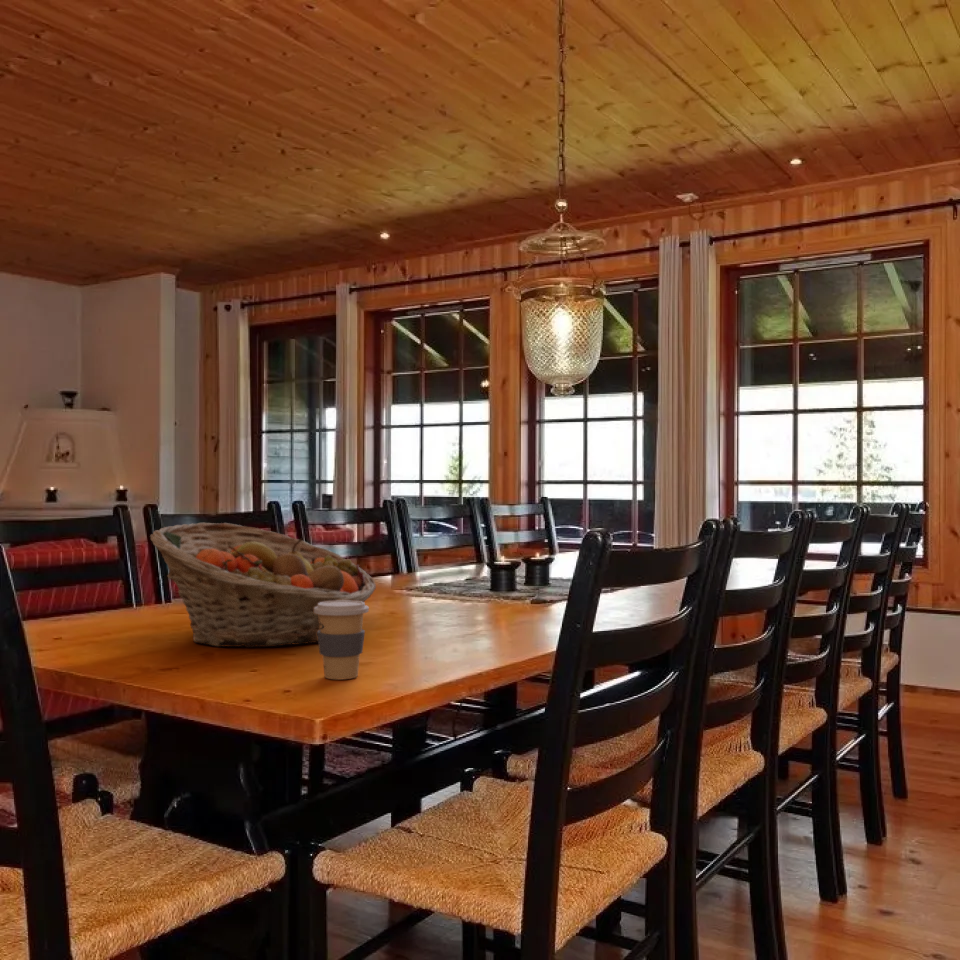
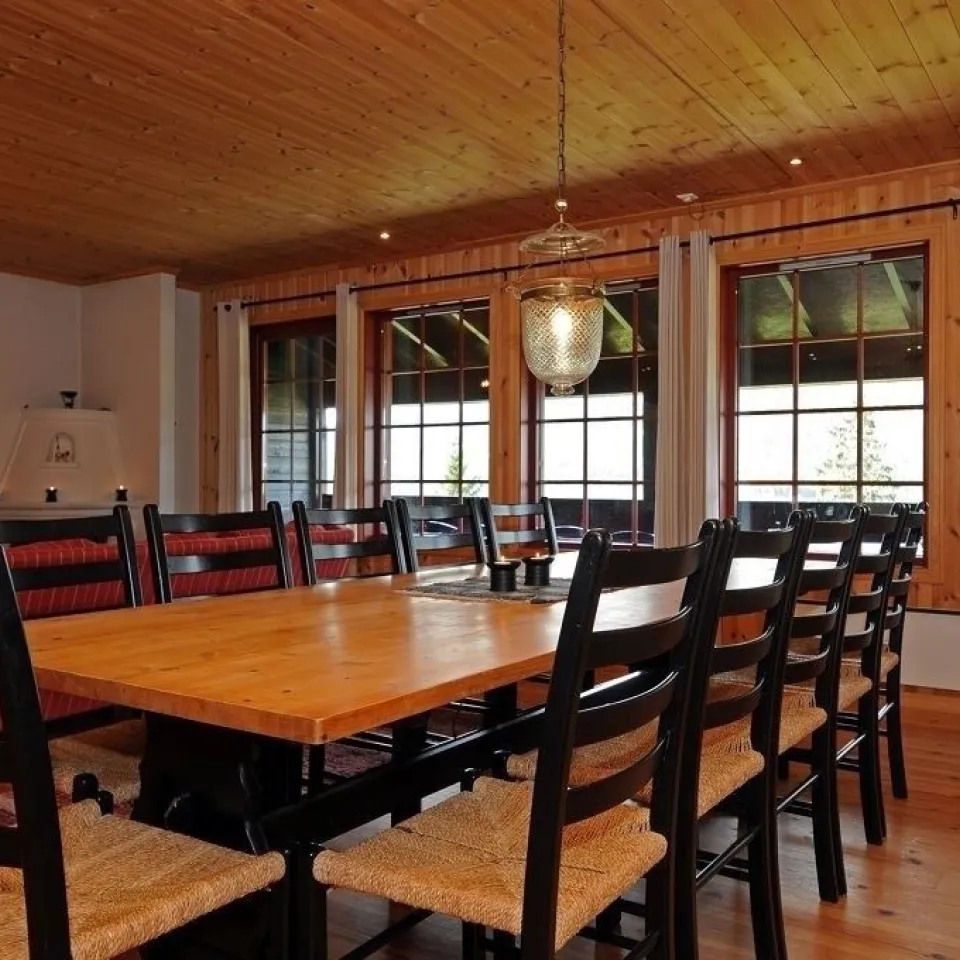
- coffee cup [314,600,370,680]
- fruit basket [149,522,377,648]
